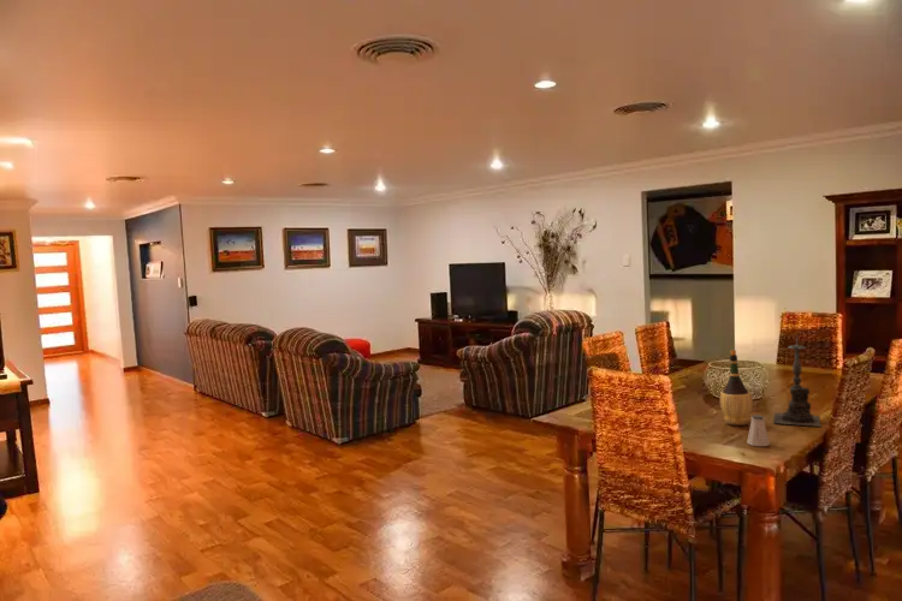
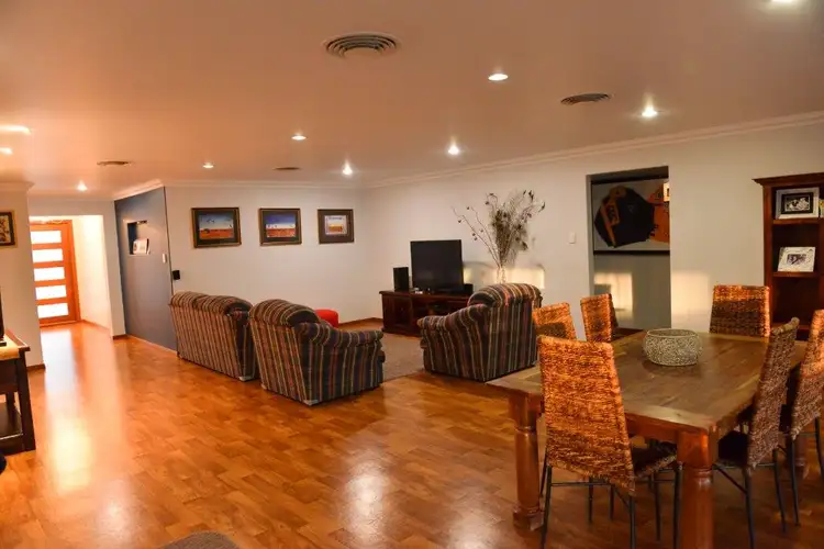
- candle holder [772,334,823,428]
- wine bottle [719,349,754,427]
- saltshaker [746,413,771,447]
